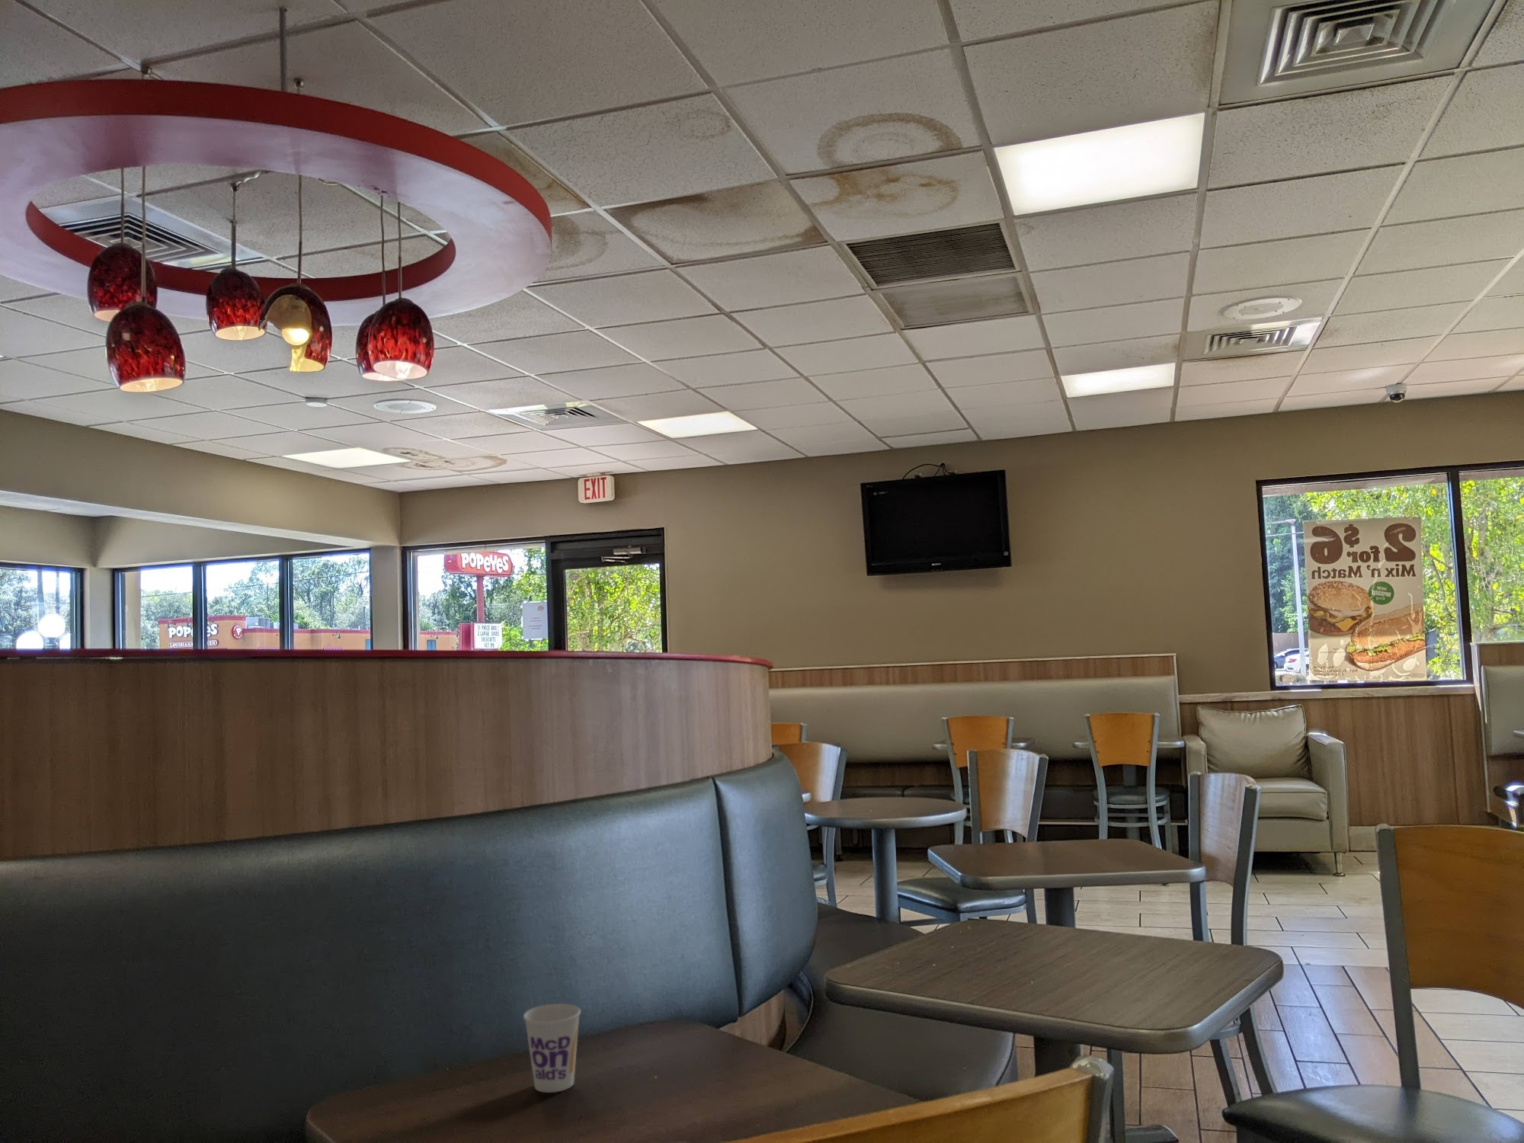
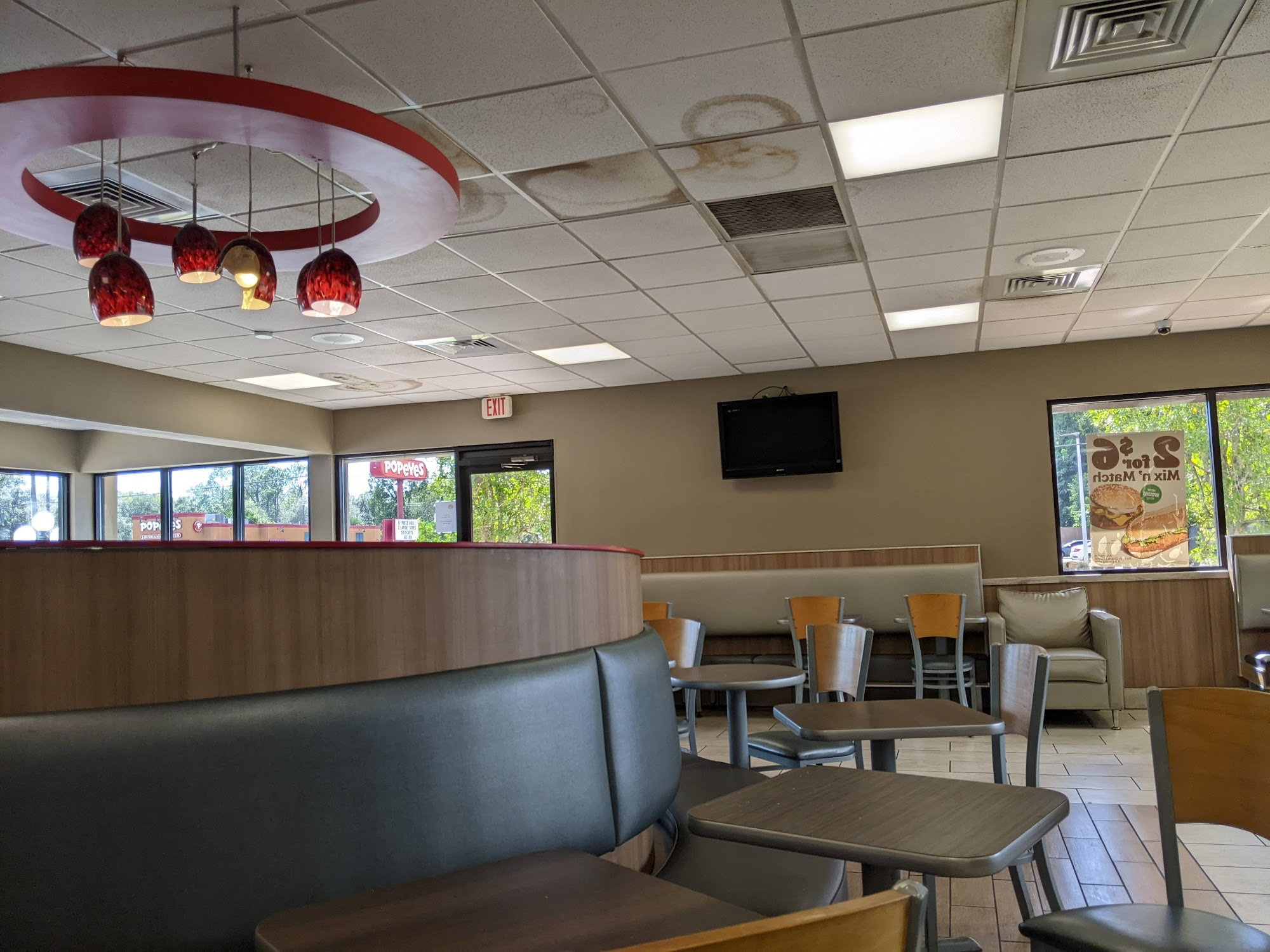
- cup [523,1003,582,1094]
